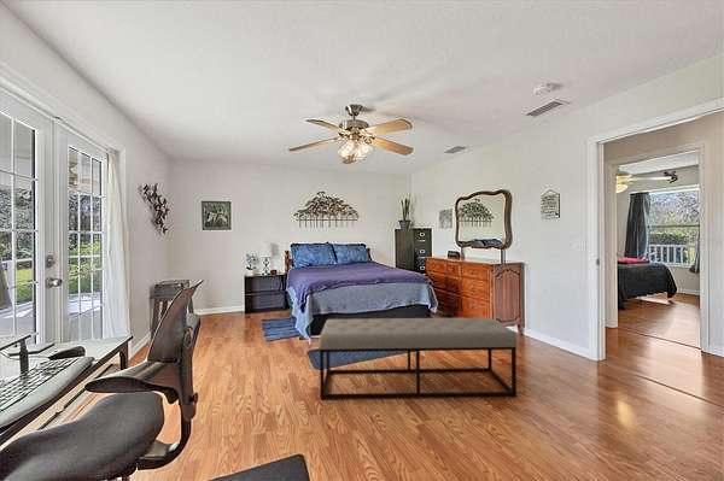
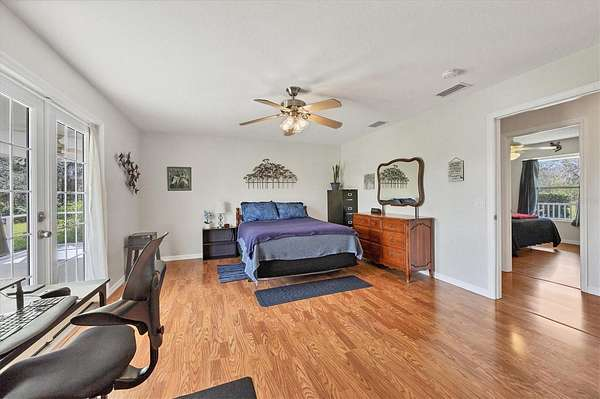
- bench [317,316,518,400]
